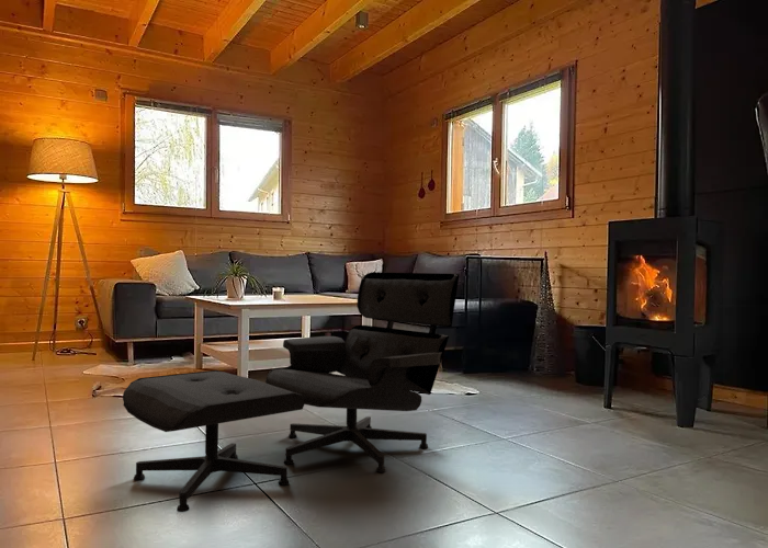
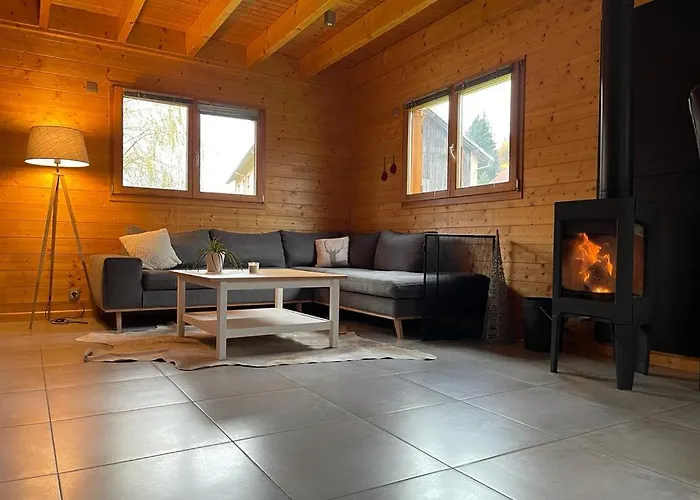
- lounge chair [122,271,461,513]
